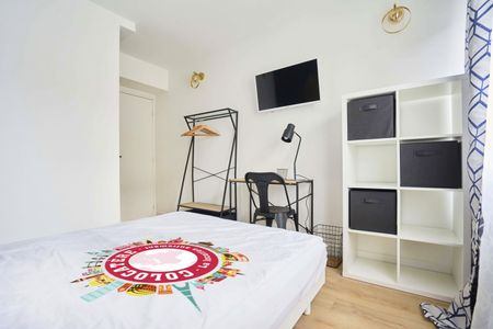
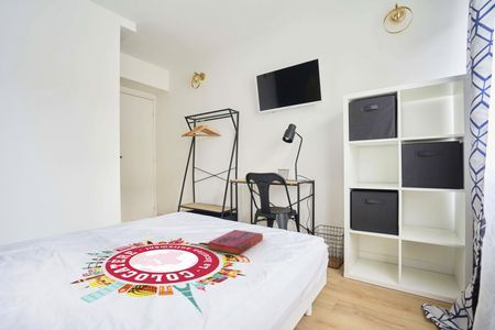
+ hardback book [208,229,264,255]
